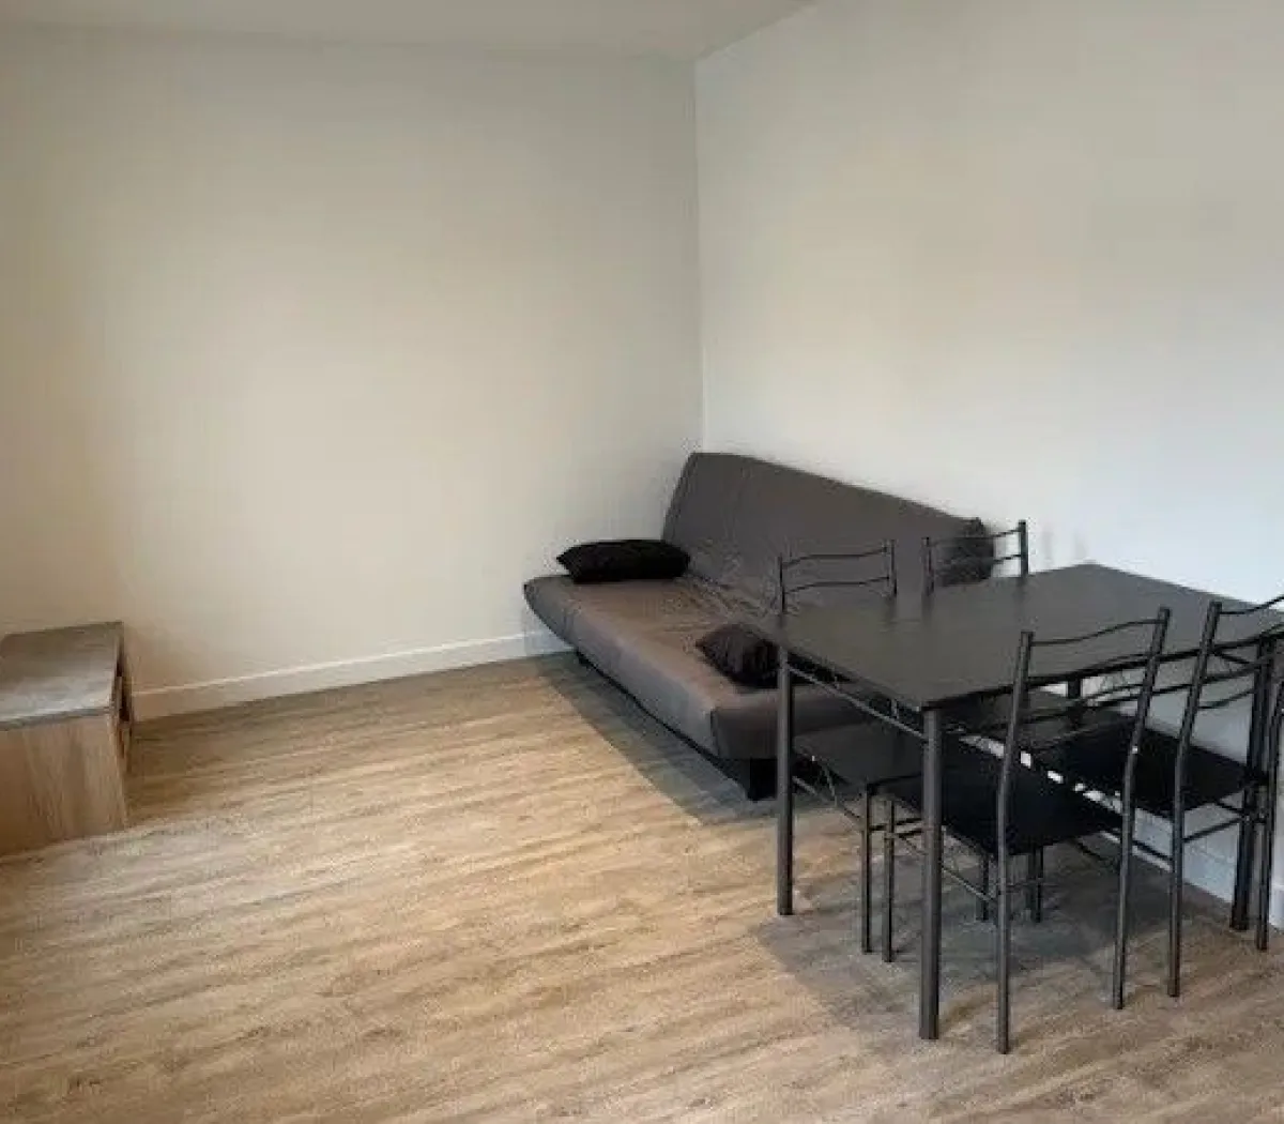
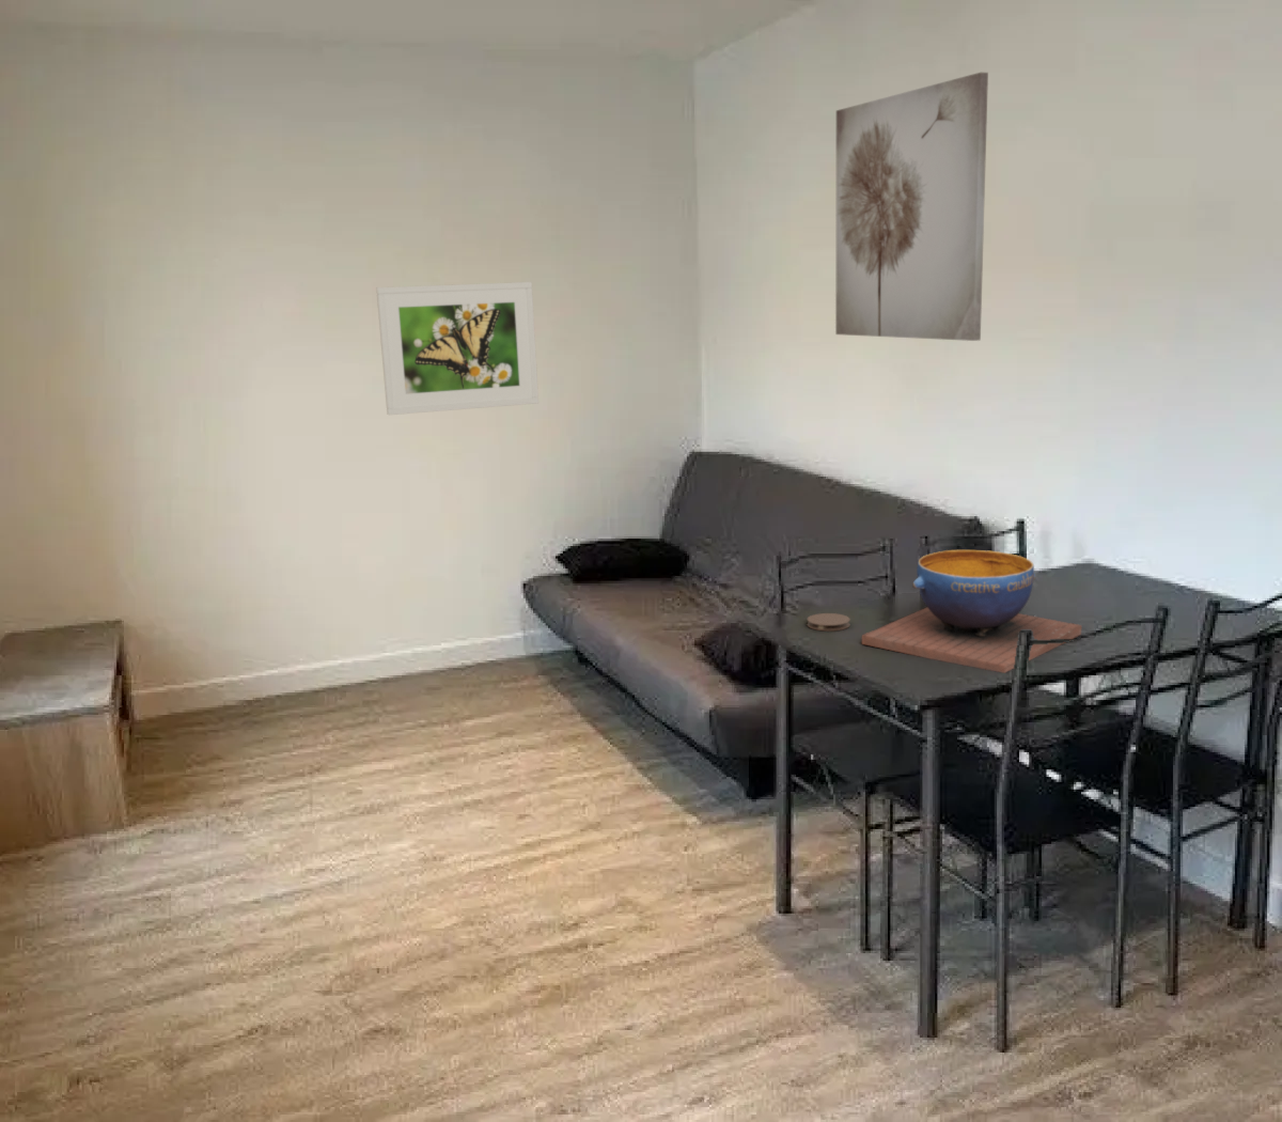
+ coaster [807,613,851,631]
+ wall art [834,72,989,342]
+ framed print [375,281,540,415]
+ decorative bowl [861,550,1083,674]
